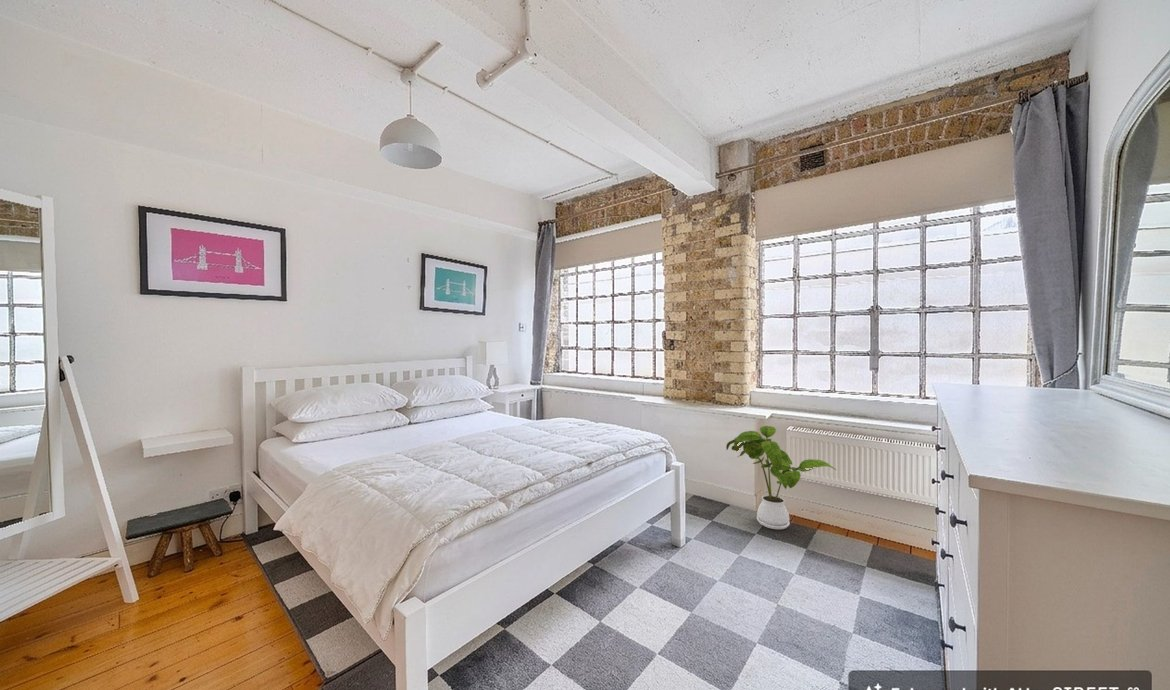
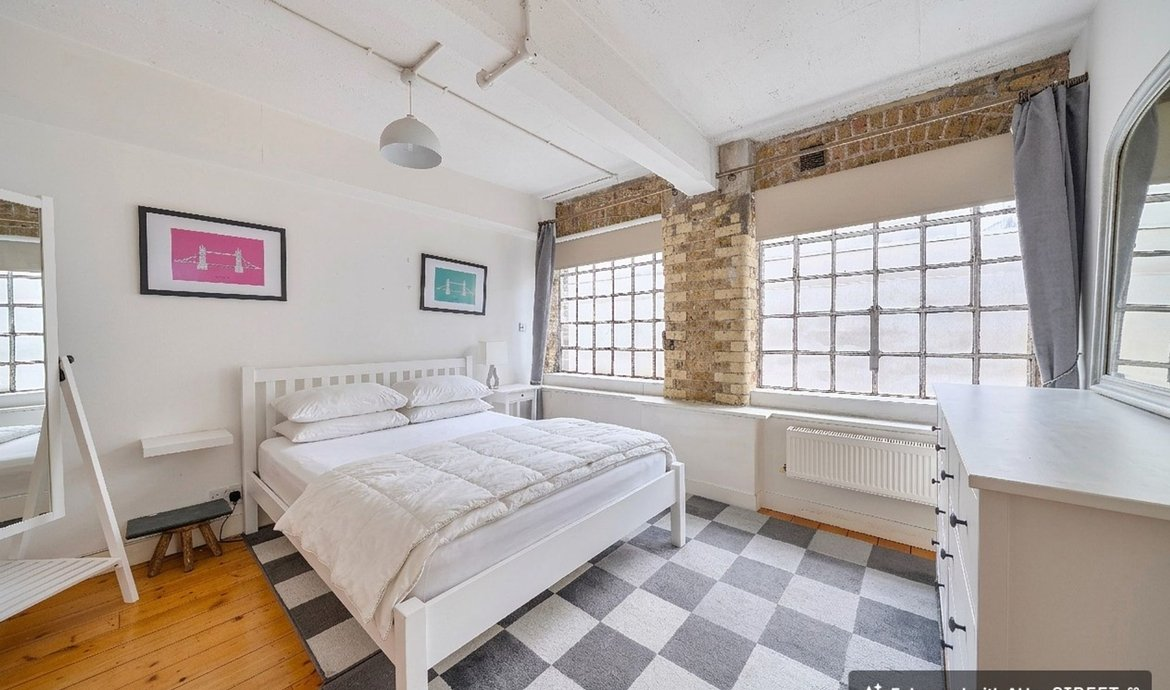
- house plant [725,425,837,530]
